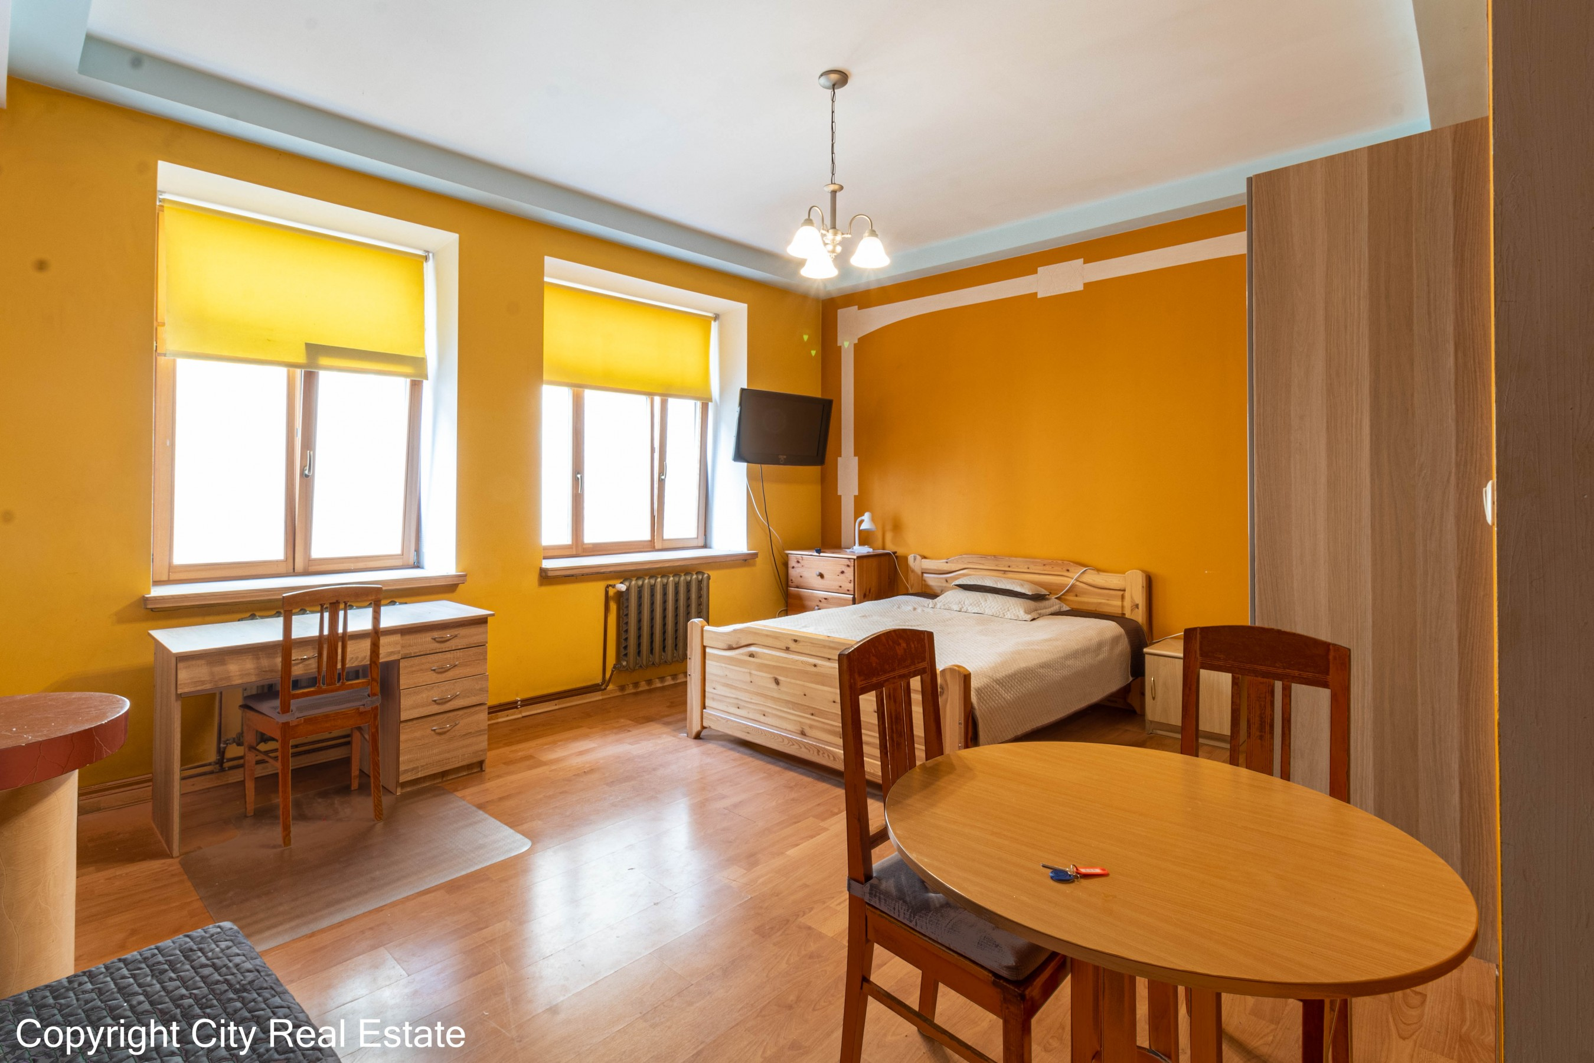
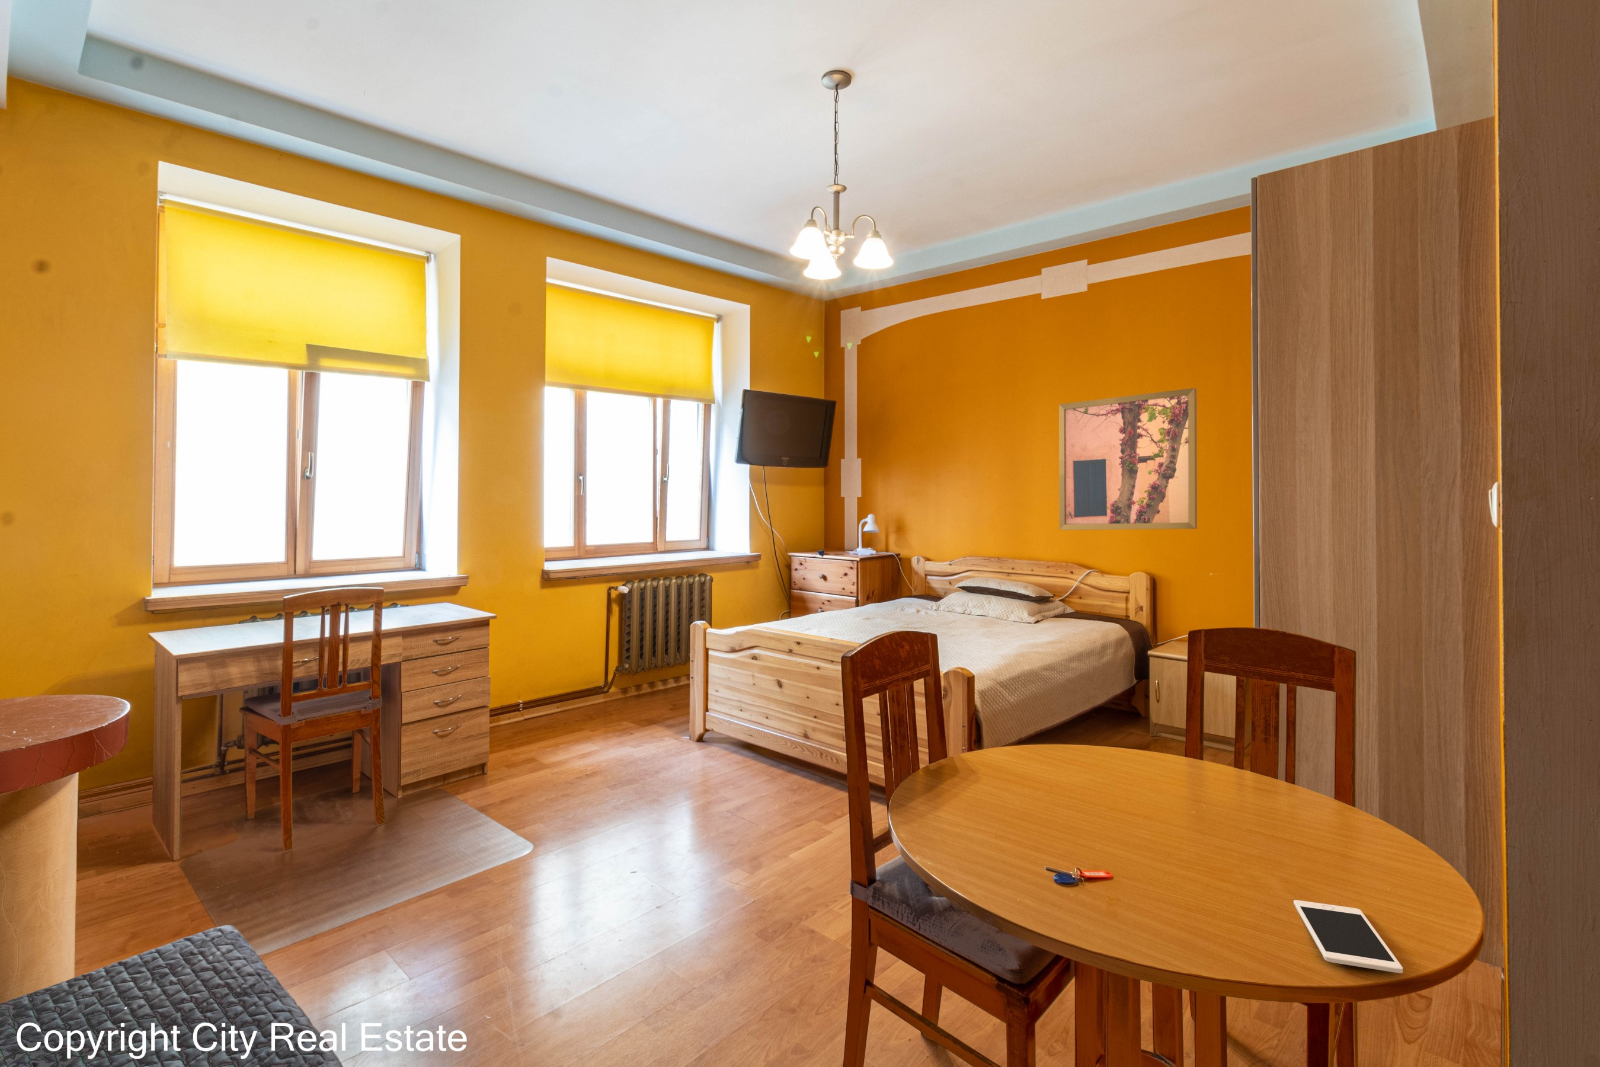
+ cell phone [1293,899,1404,973]
+ wall art [1058,388,1198,531]
